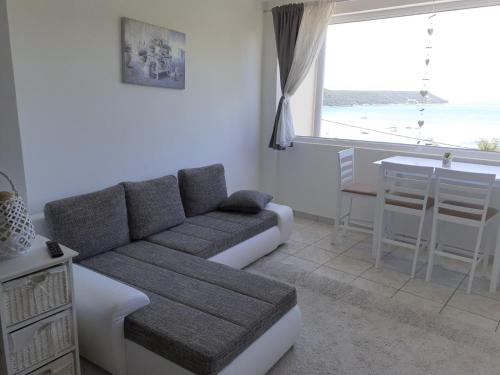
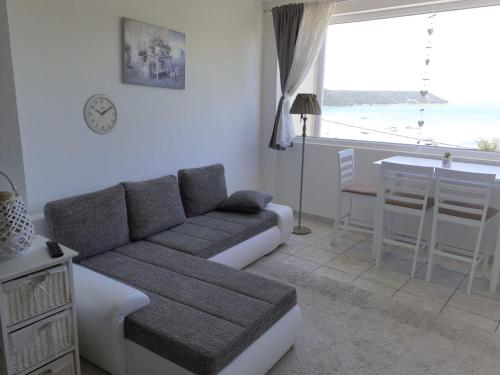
+ wall clock [82,93,120,135]
+ floor lamp [288,92,322,235]
